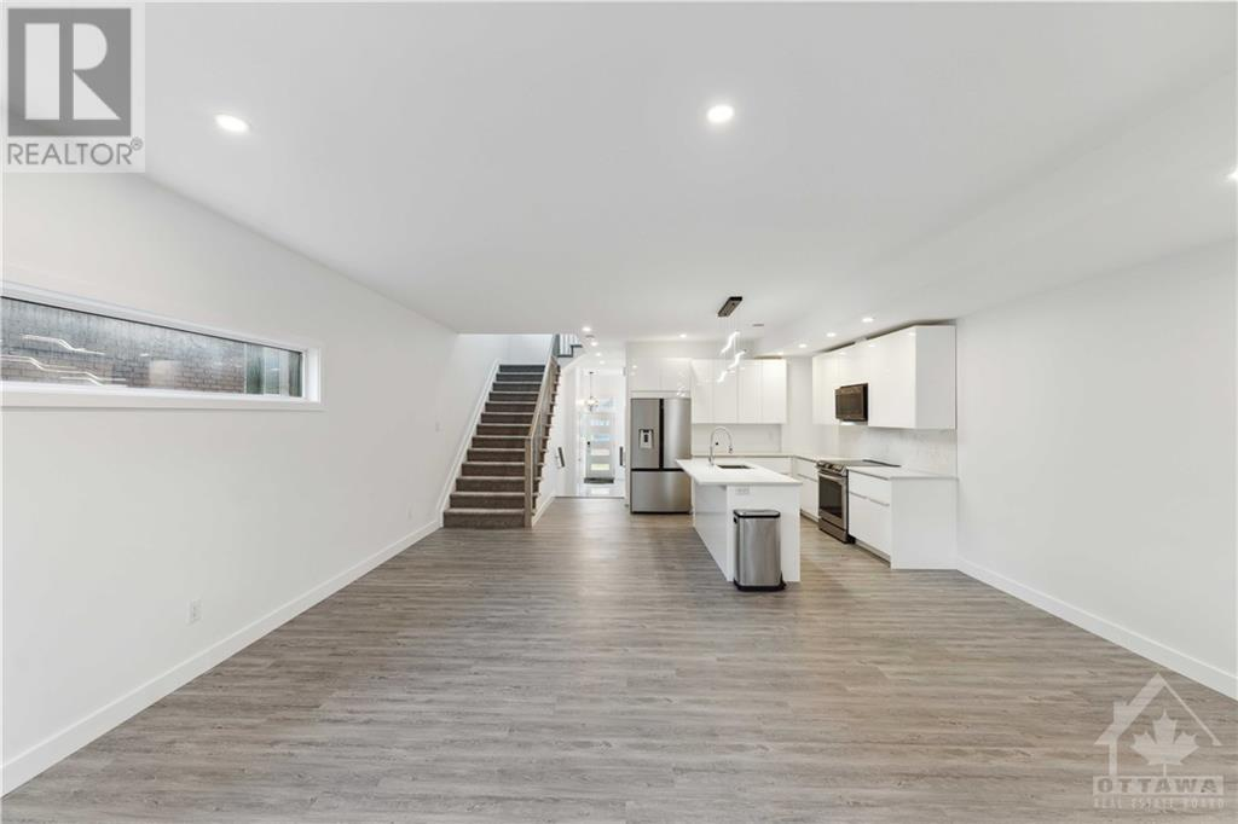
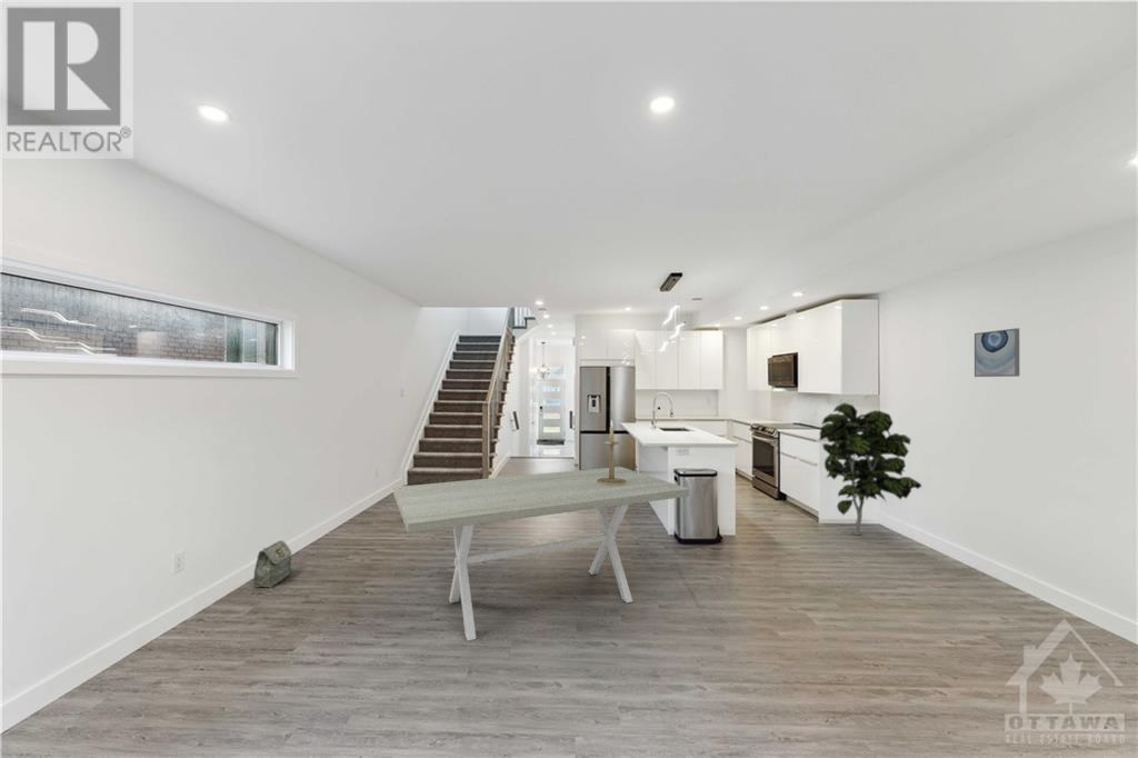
+ wall art [974,327,1020,378]
+ dining table [392,466,691,641]
+ bag [252,539,292,589]
+ indoor plant [818,401,924,536]
+ candlestick [597,419,626,486]
